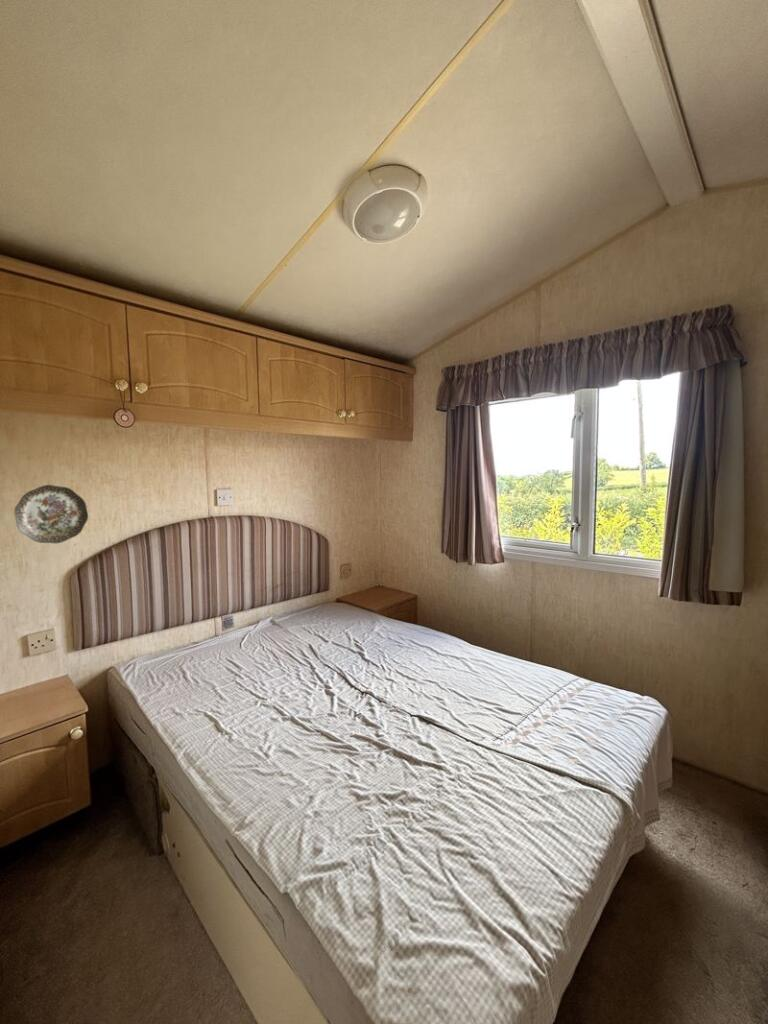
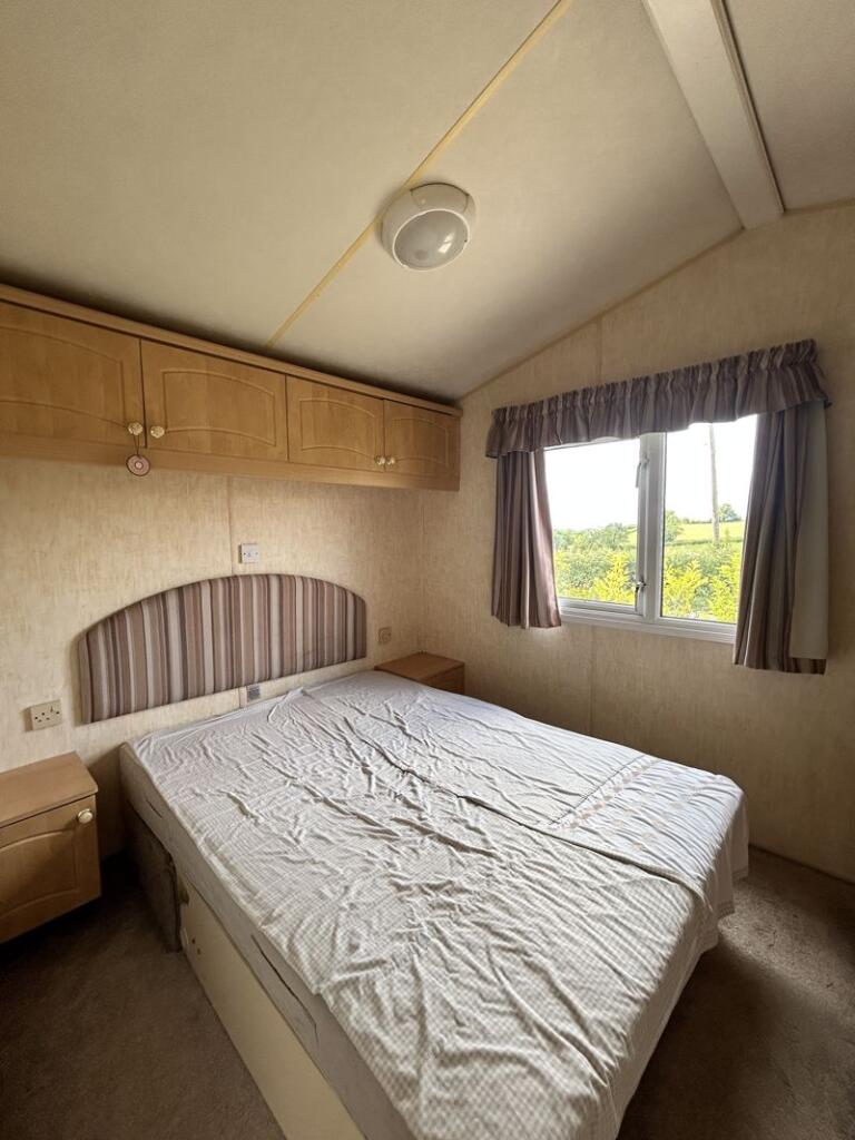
- decorative plate [13,484,89,544]
